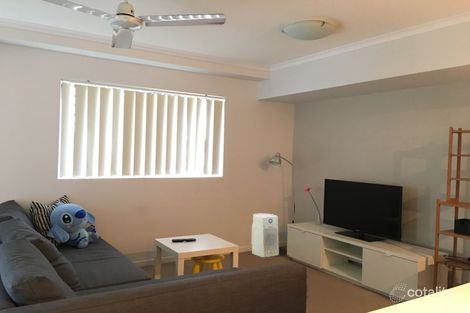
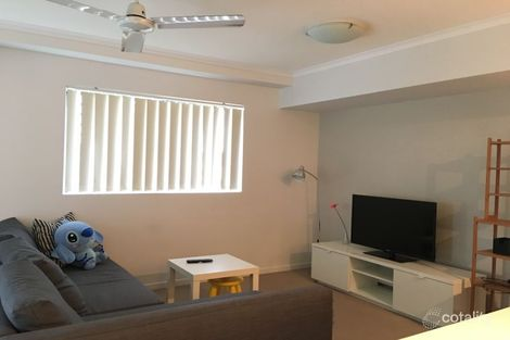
- fan [250,213,280,258]
